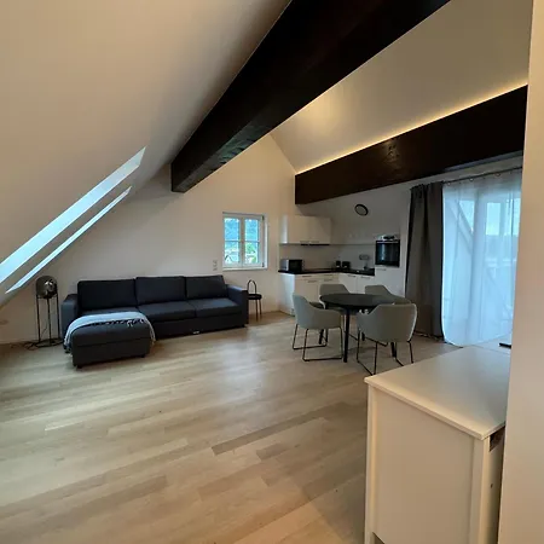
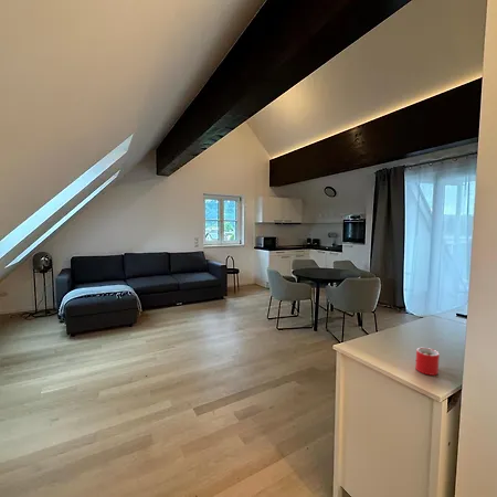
+ mug [414,347,441,377]
